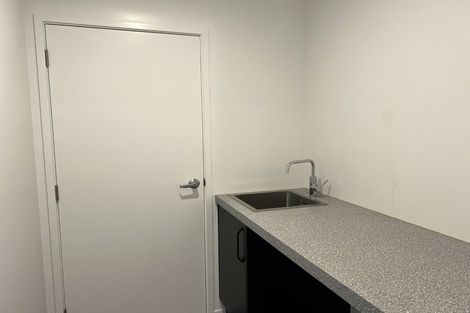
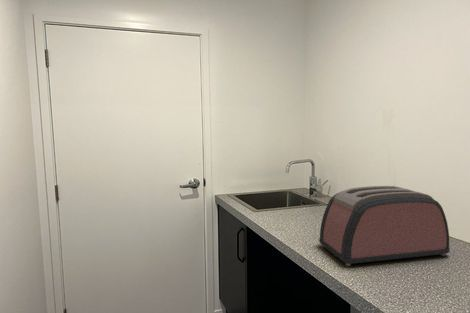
+ toaster [318,185,451,267]
